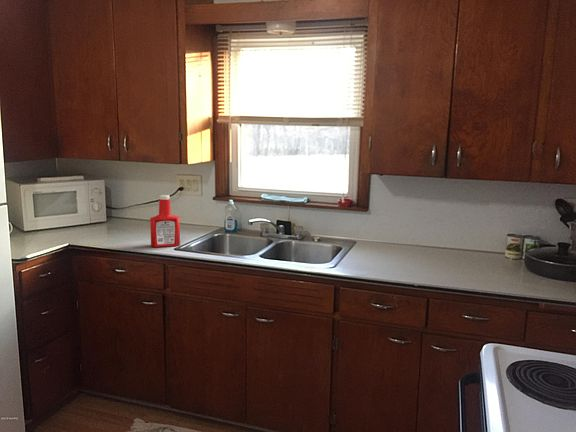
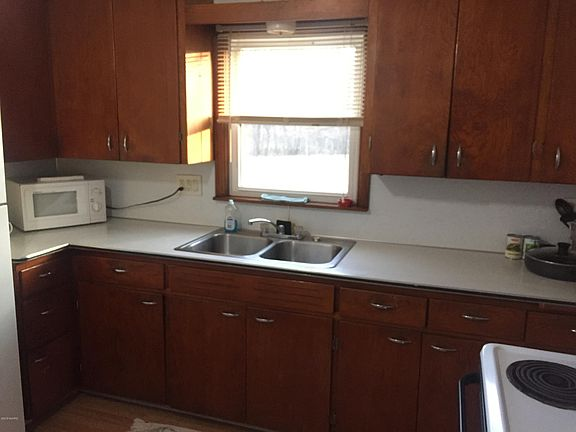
- soap bottle [149,194,181,248]
